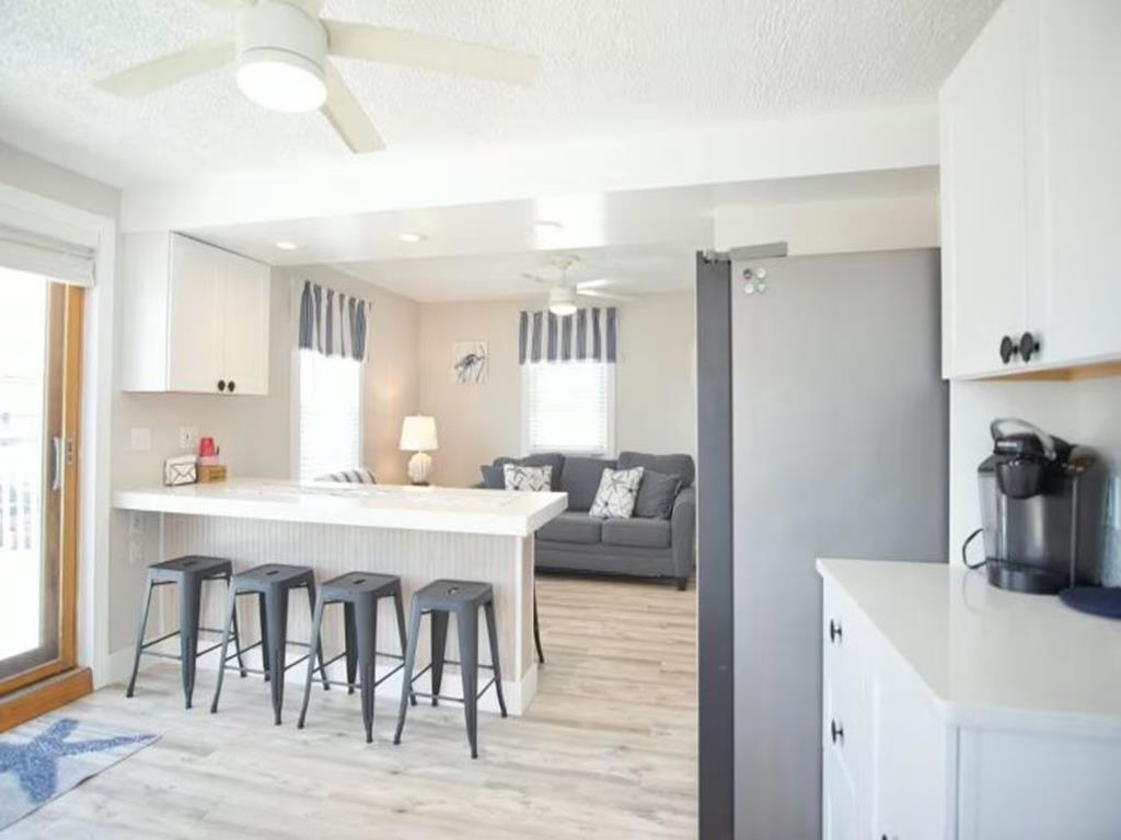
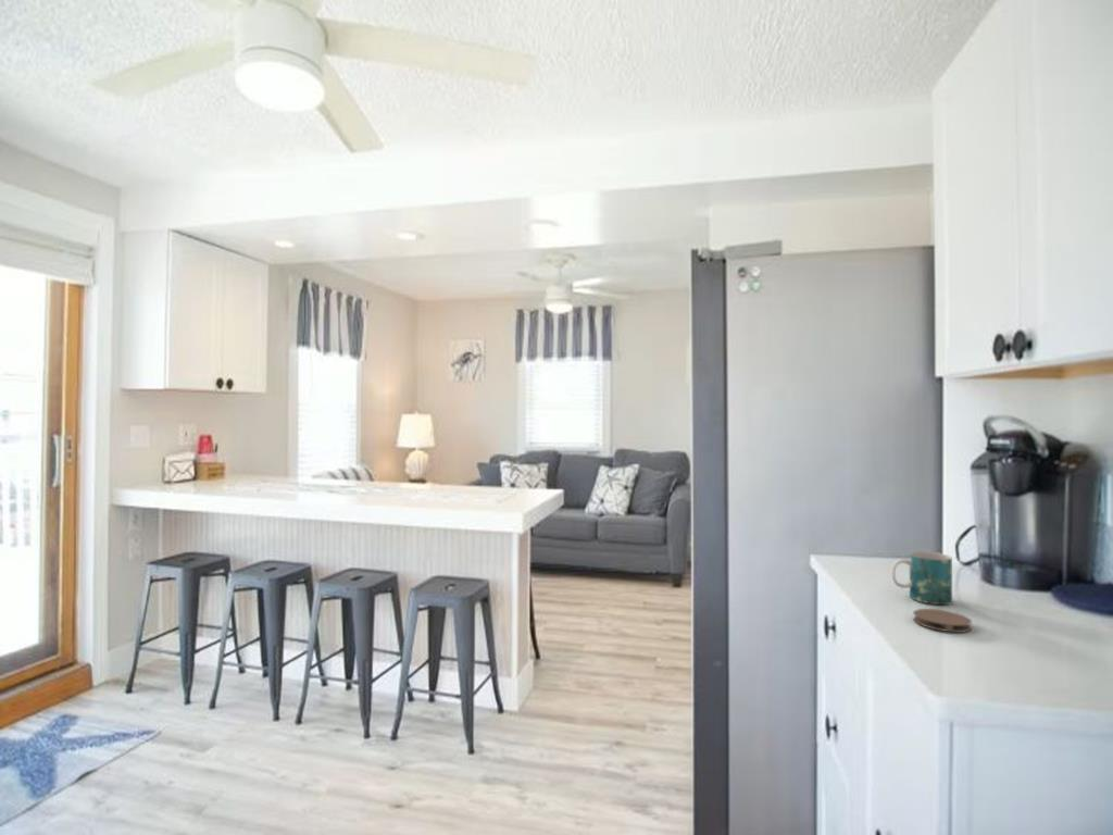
+ mug [890,550,953,606]
+ coaster [912,608,973,634]
